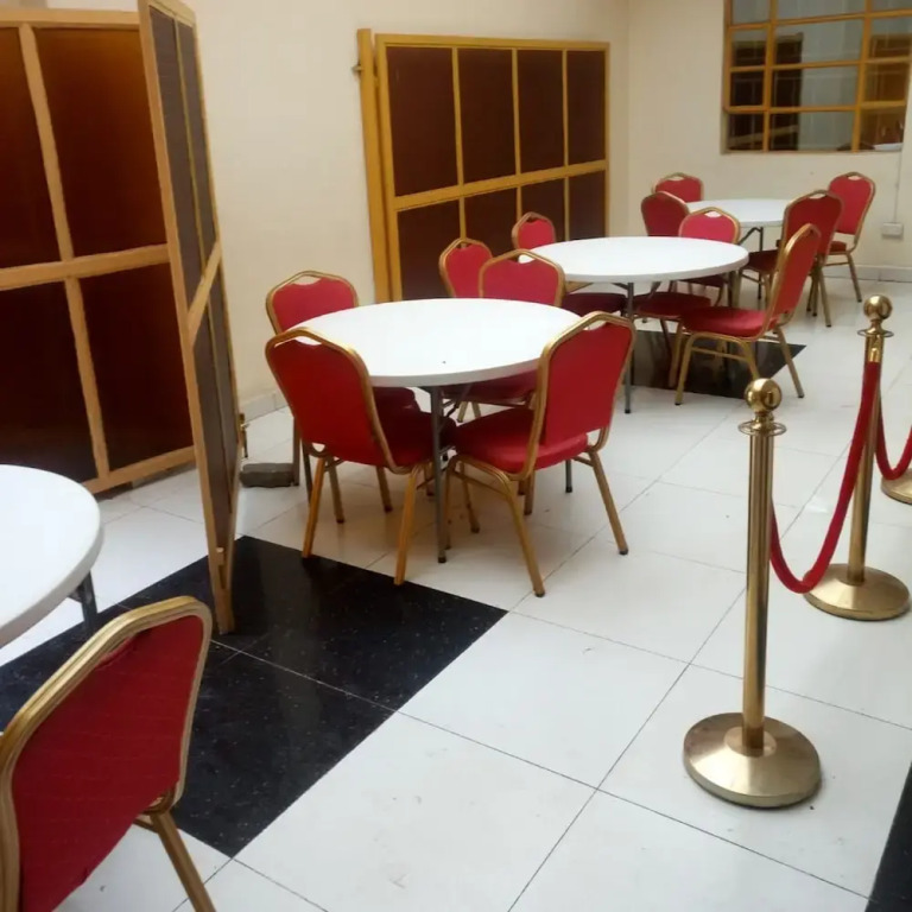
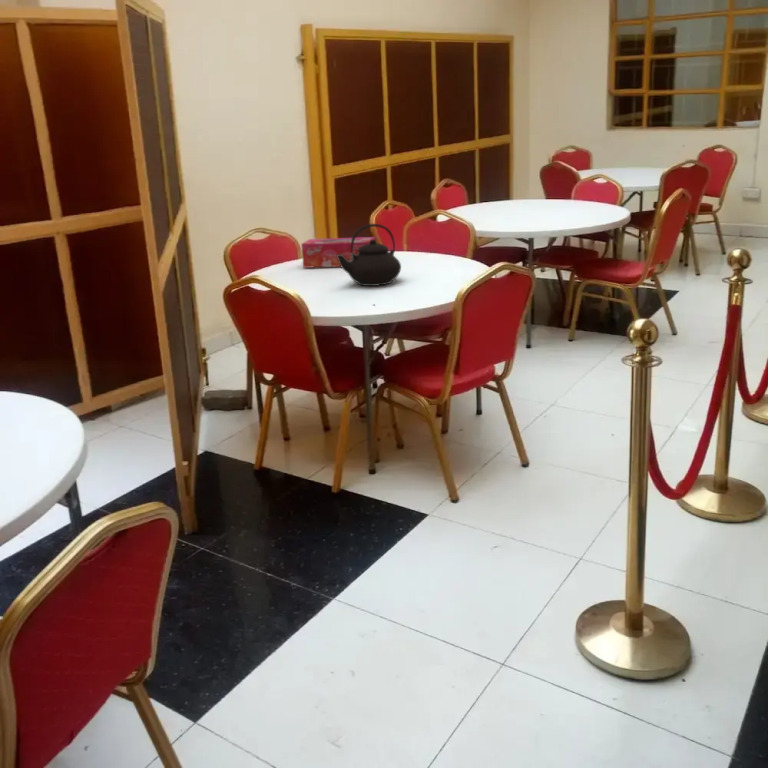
+ teapot [337,223,402,287]
+ tissue box [300,236,376,269]
